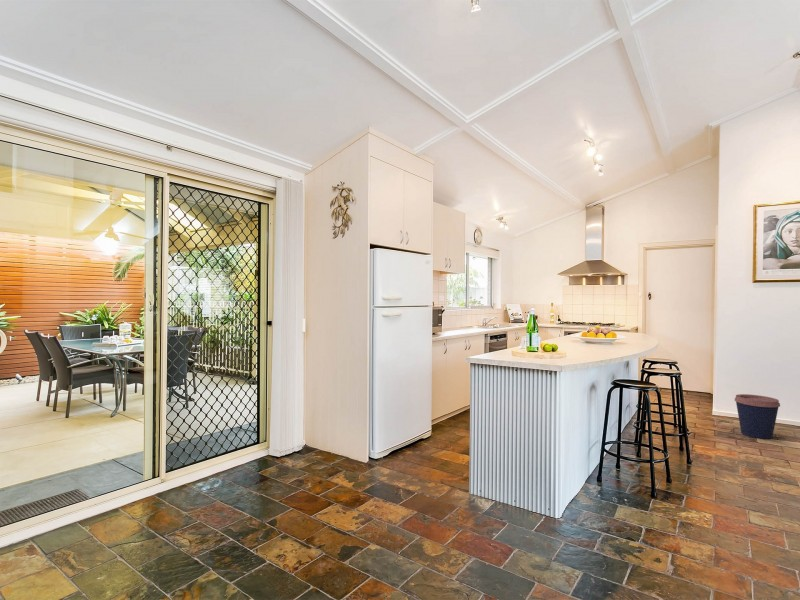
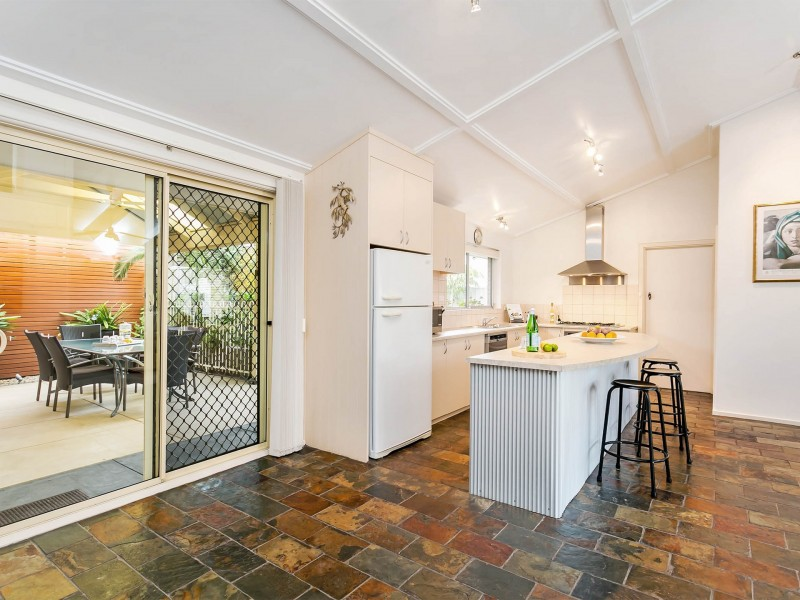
- coffee cup [734,393,781,440]
